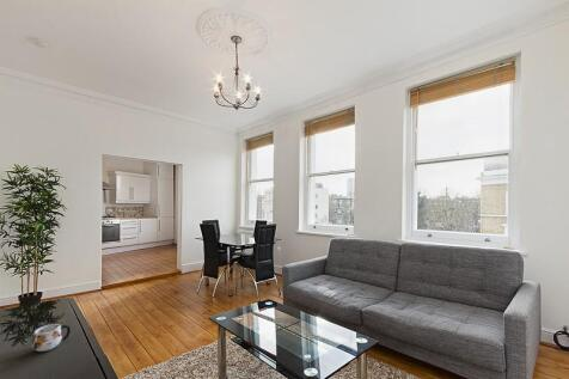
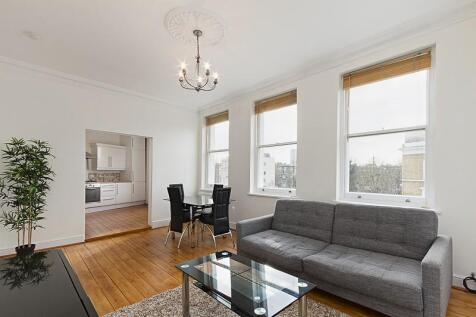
- mug [31,323,72,353]
